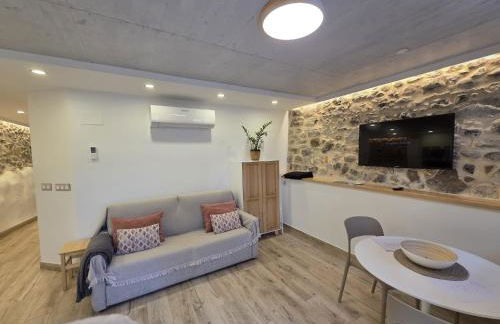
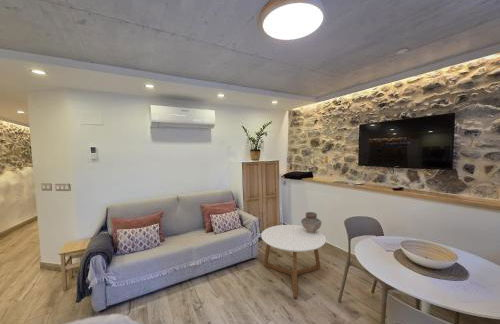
+ coffee table [260,224,327,299]
+ ceramic pot [300,211,322,234]
